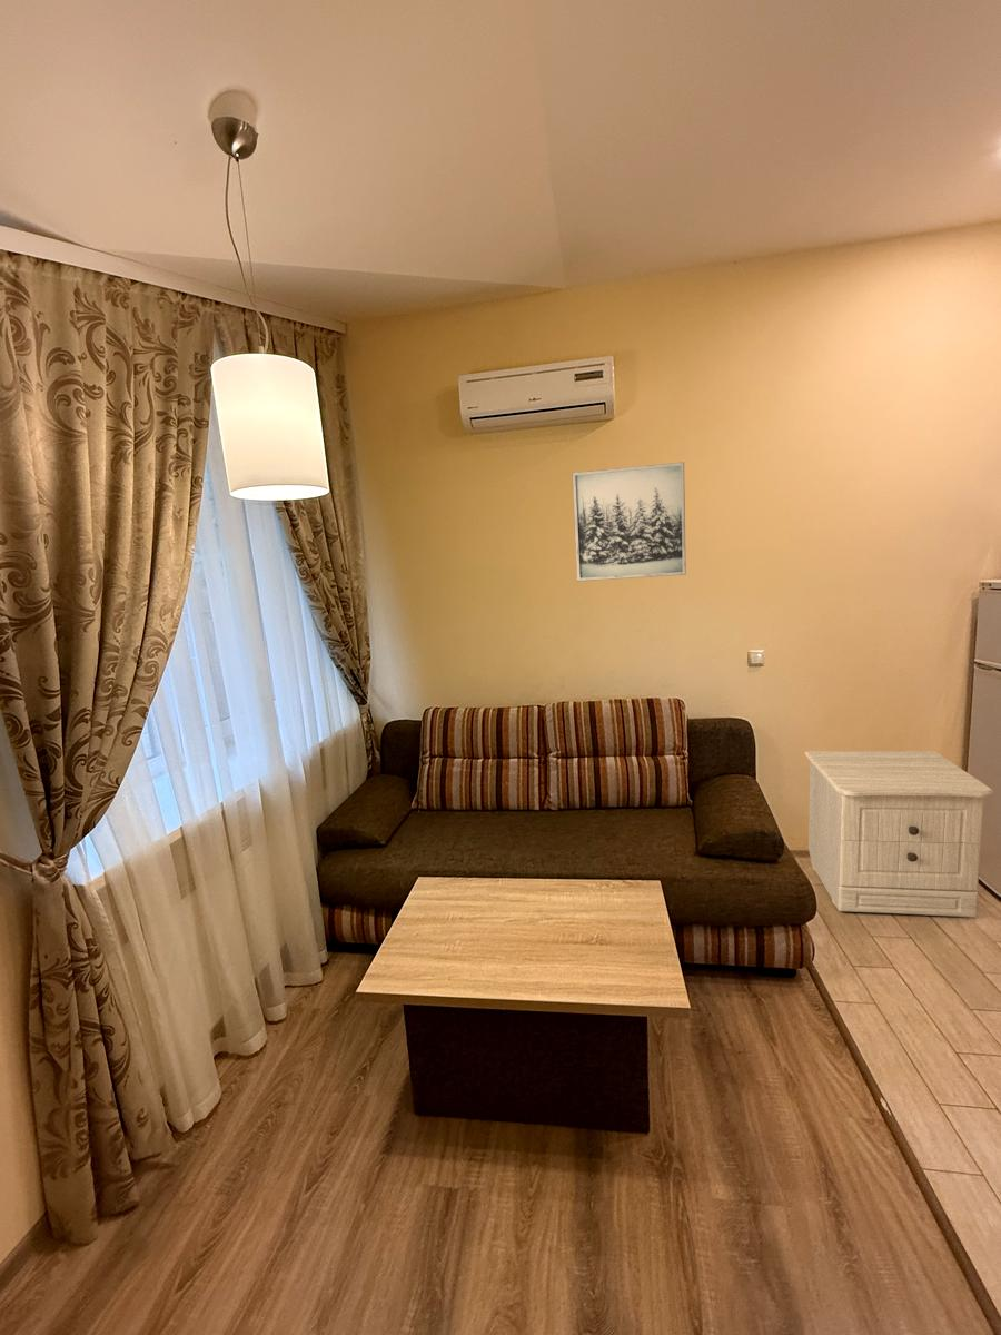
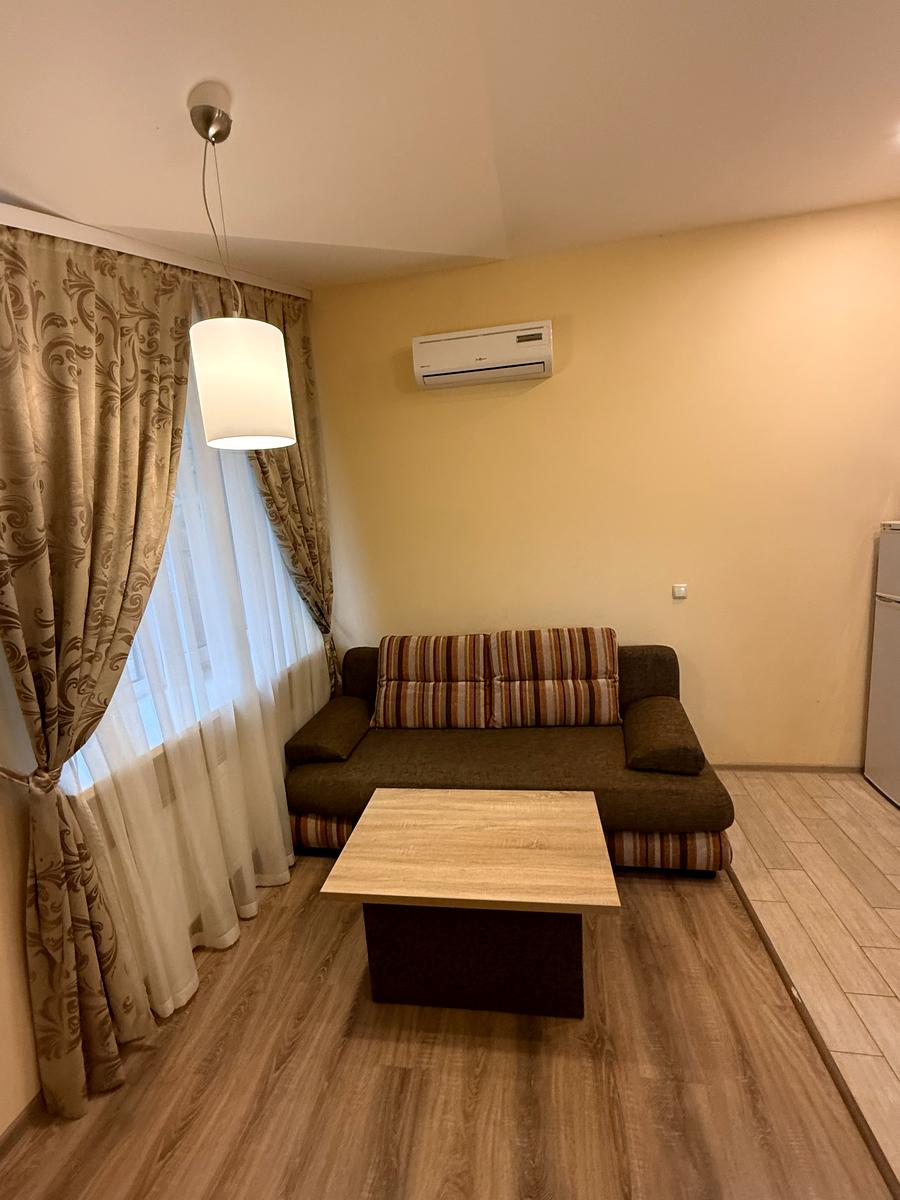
- nightstand [804,750,994,918]
- wall art [572,462,687,582]
